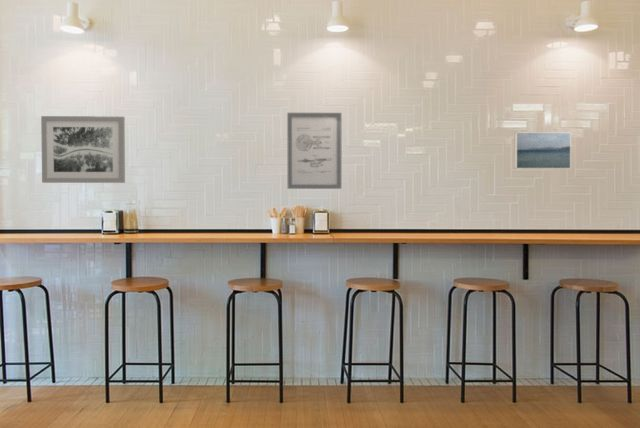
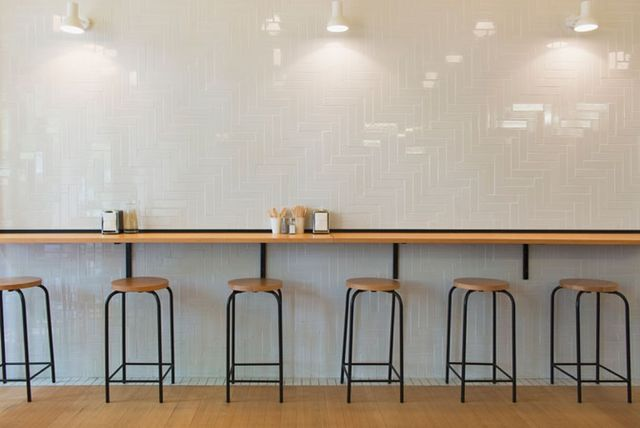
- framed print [513,131,572,170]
- wall art [286,112,342,190]
- wall art [40,115,126,184]
